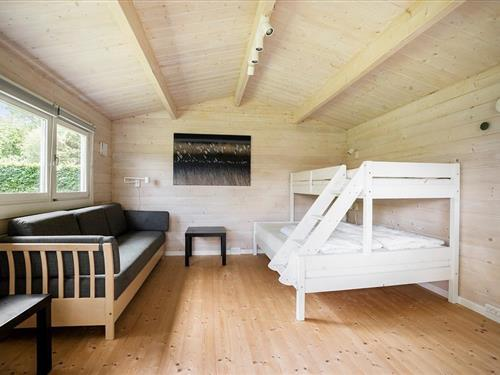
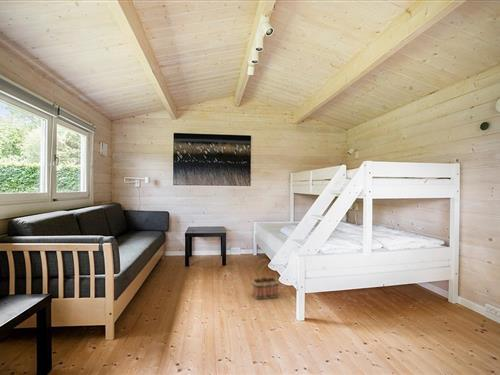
+ basket [251,259,280,300]
